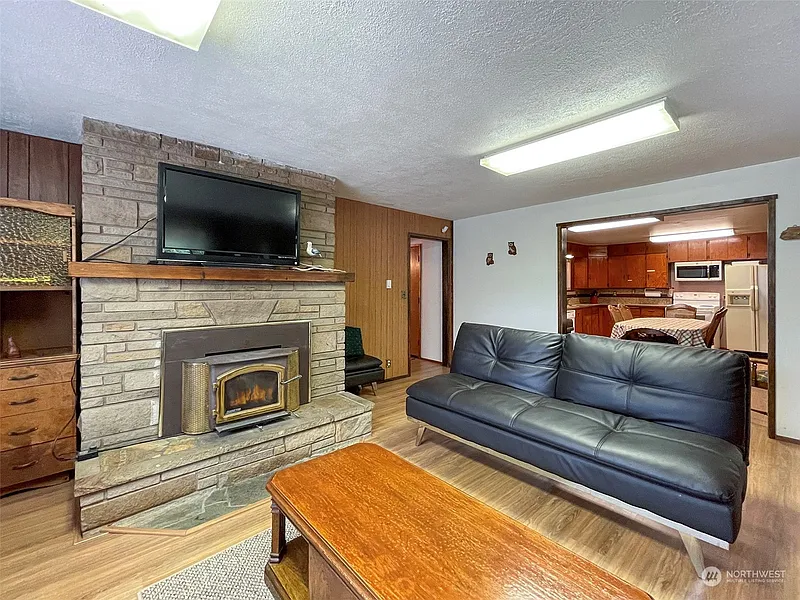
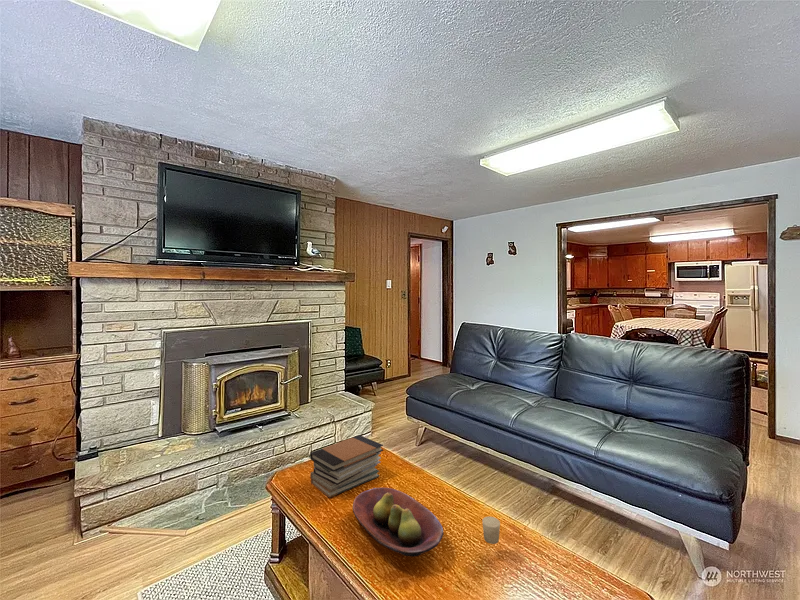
+ candle [481,516,501,545]
+ fruit bowl [352,487,444,557]
+ book stack [309,434,384,499]
